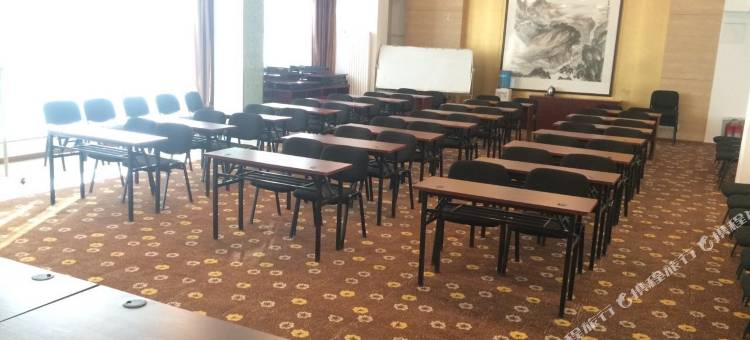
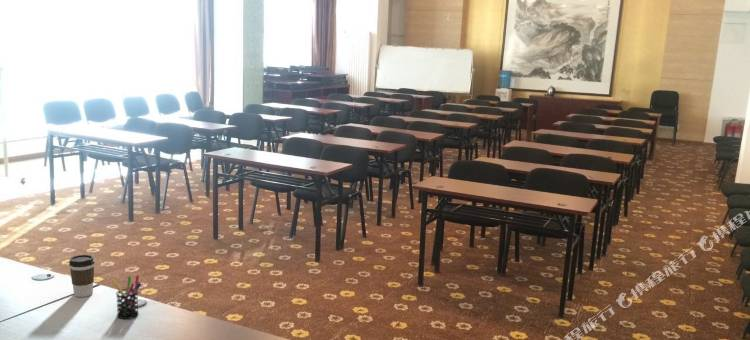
+ pen holder [111,274,142,320]
+ coffee cup [68,254,96,298]
